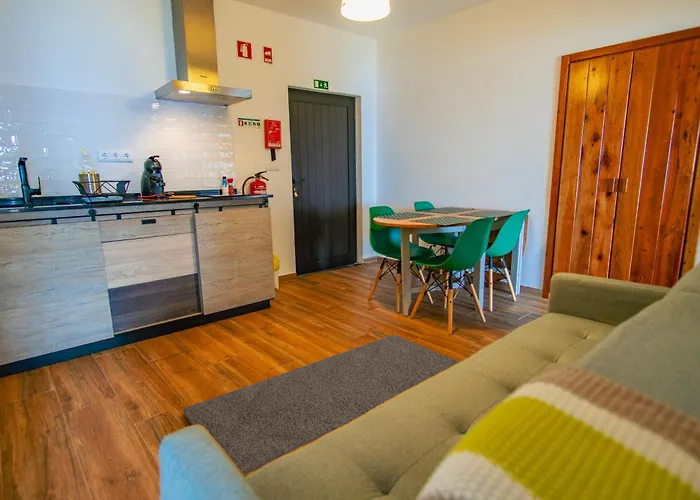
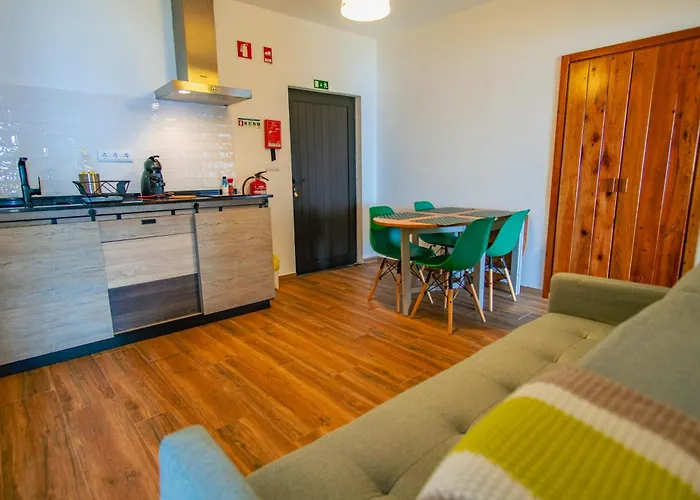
- rug [182,334,460,476]
